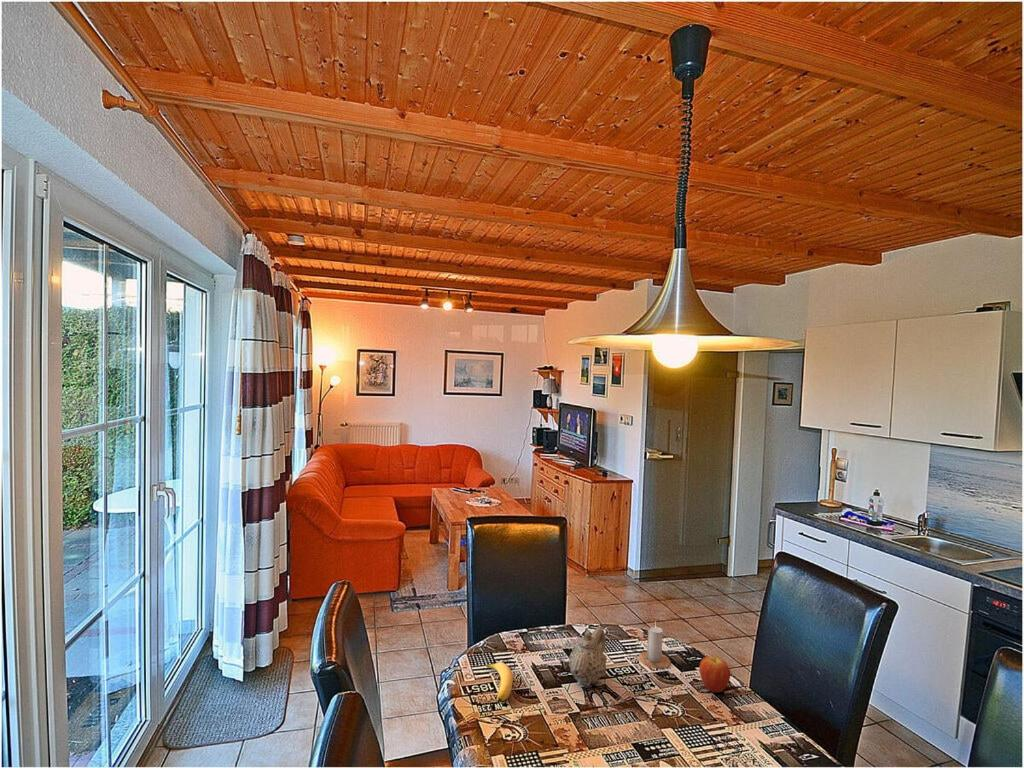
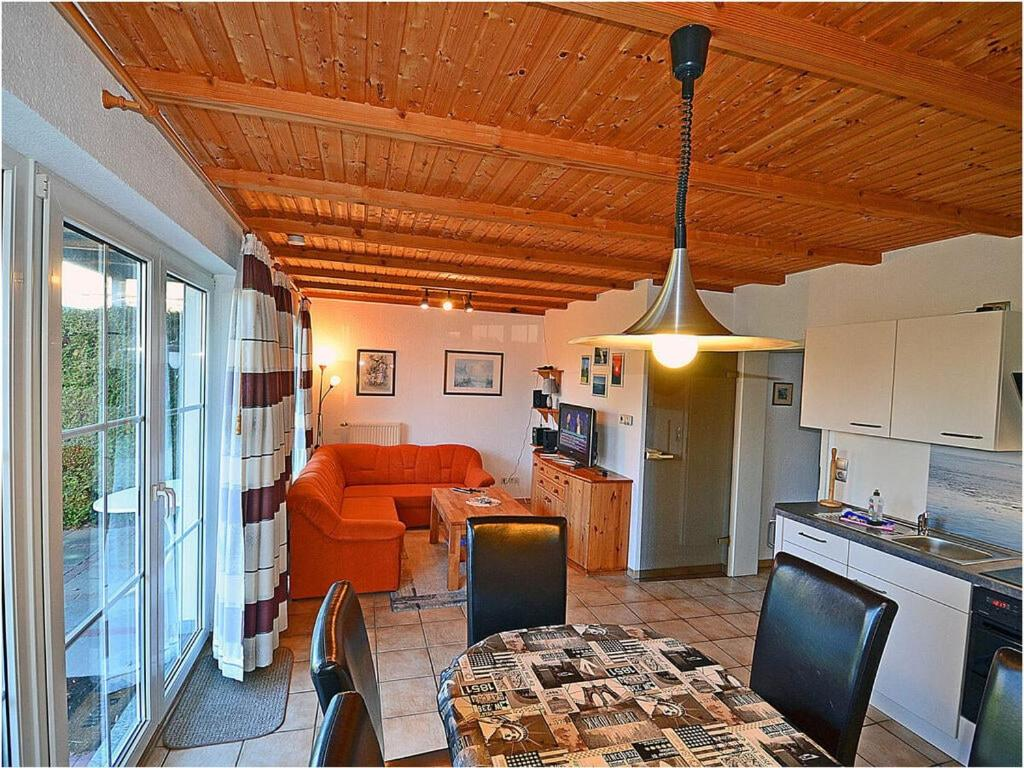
- teapot [568,626,608,687]
- fruit [698,655,731,693]
- banana [485,661,514,702]
- candle [638,622,672,670]
